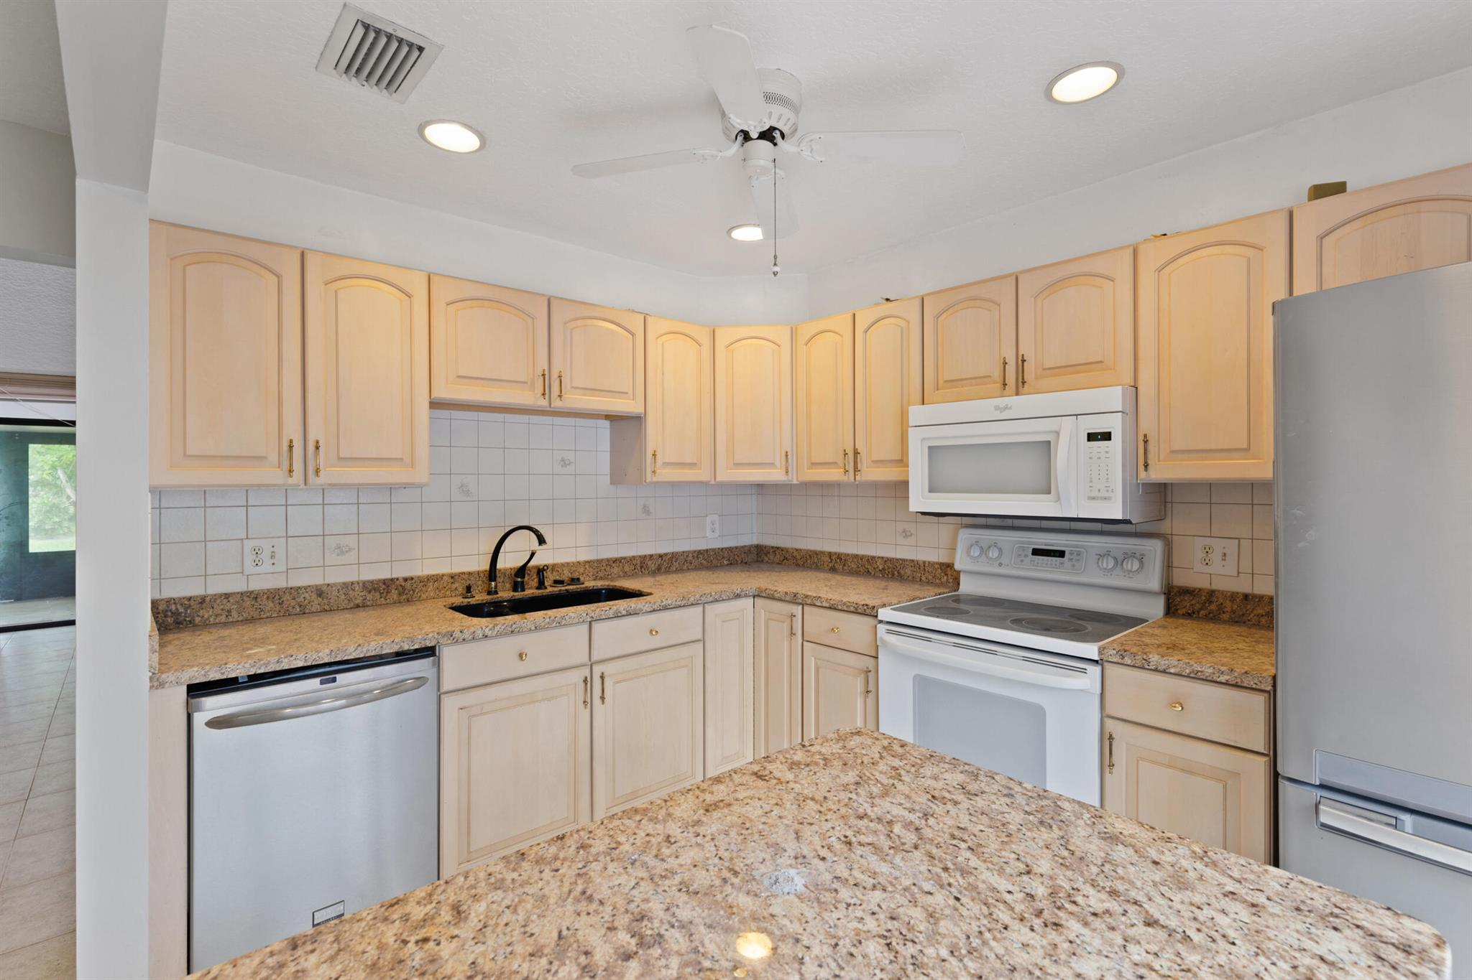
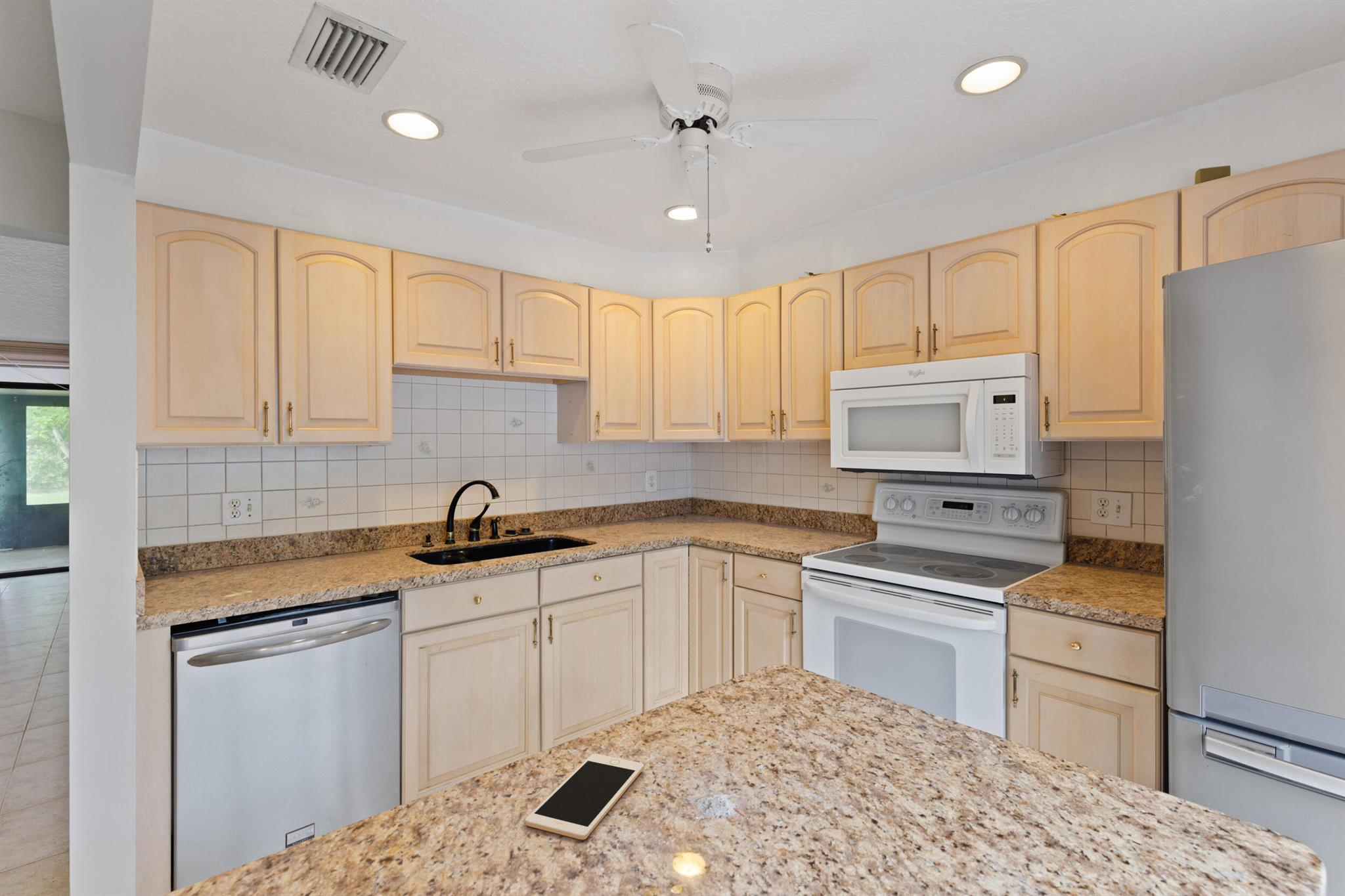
+ cell phone [525,753,645,840]
